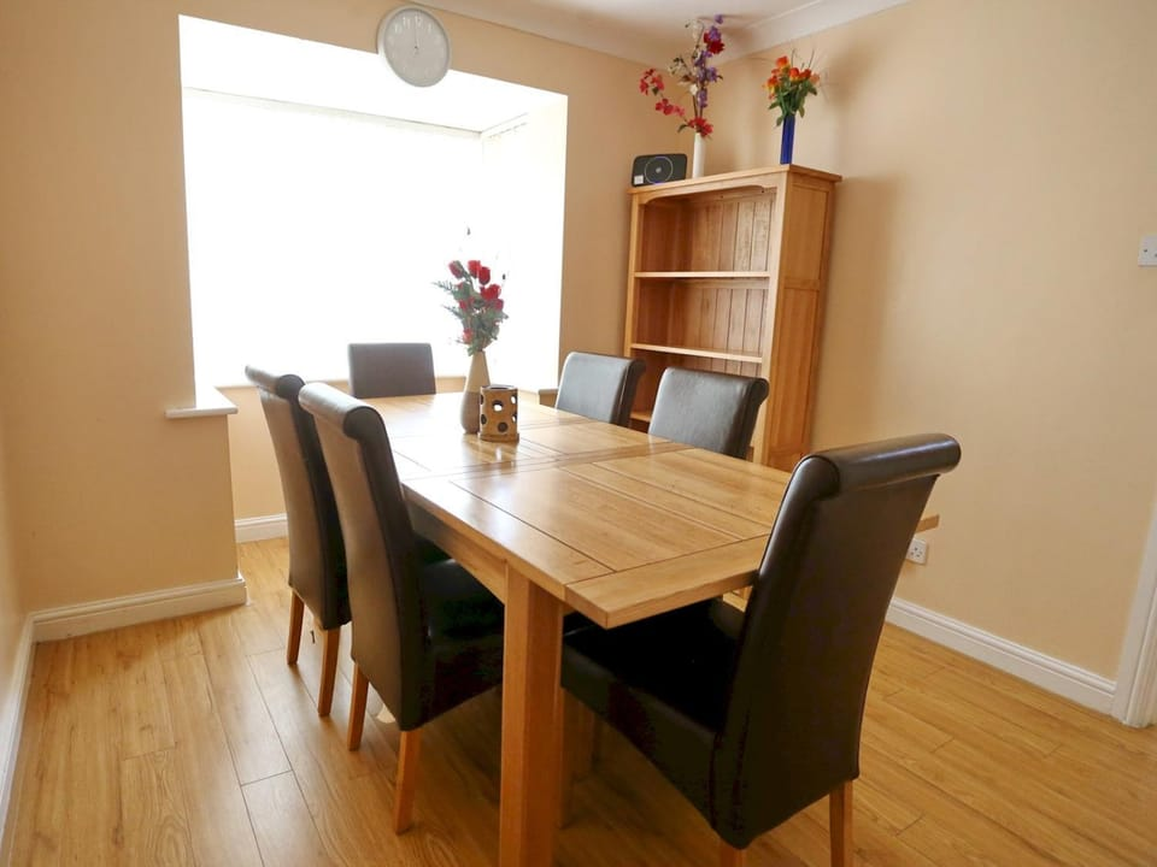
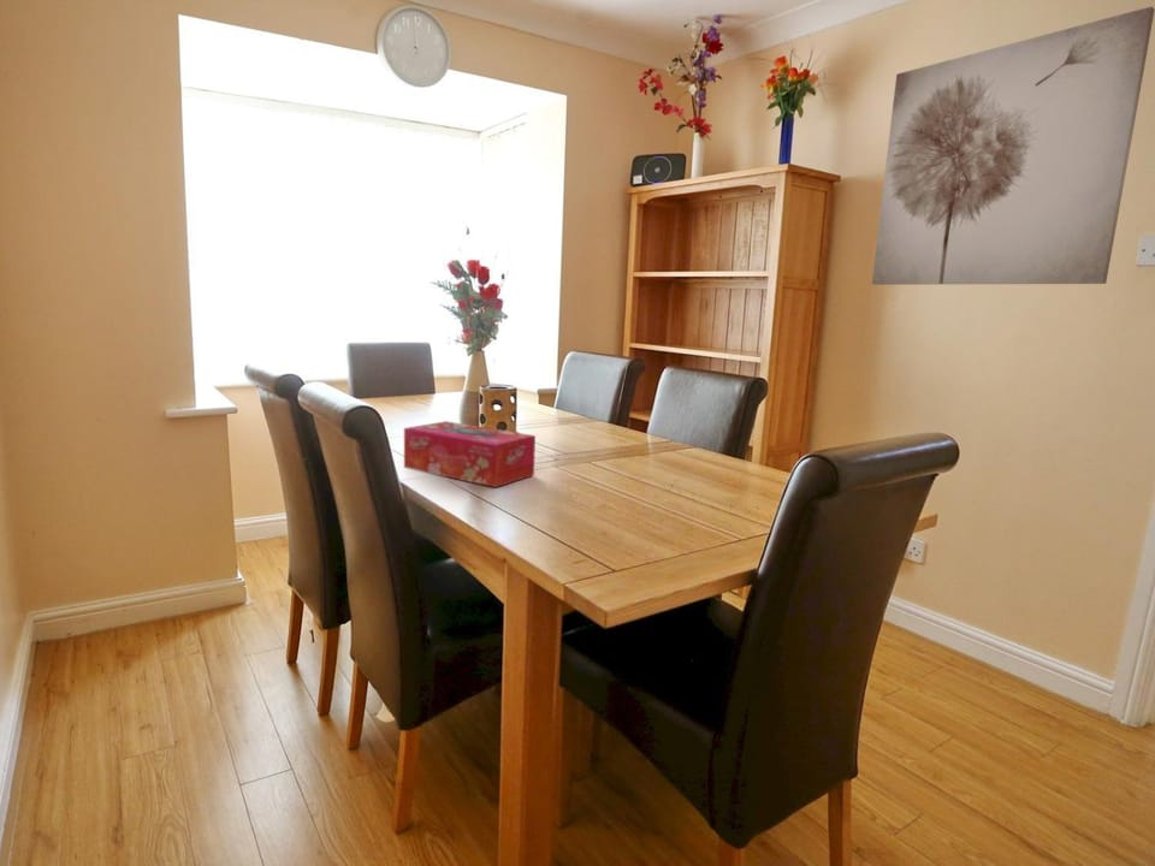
+ wall art [871,6,1155,286]
+ tissue box [403,420,537,488]
